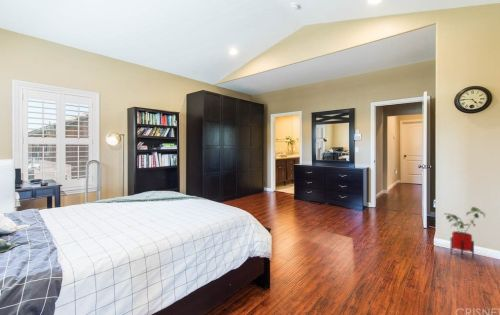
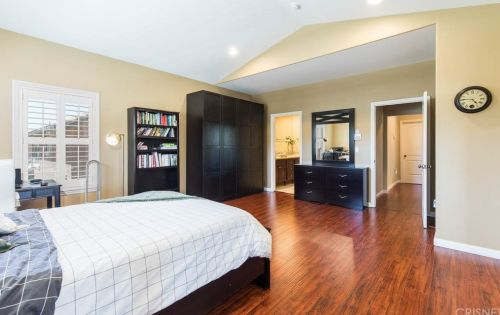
- house plant [443,206,486,260]
